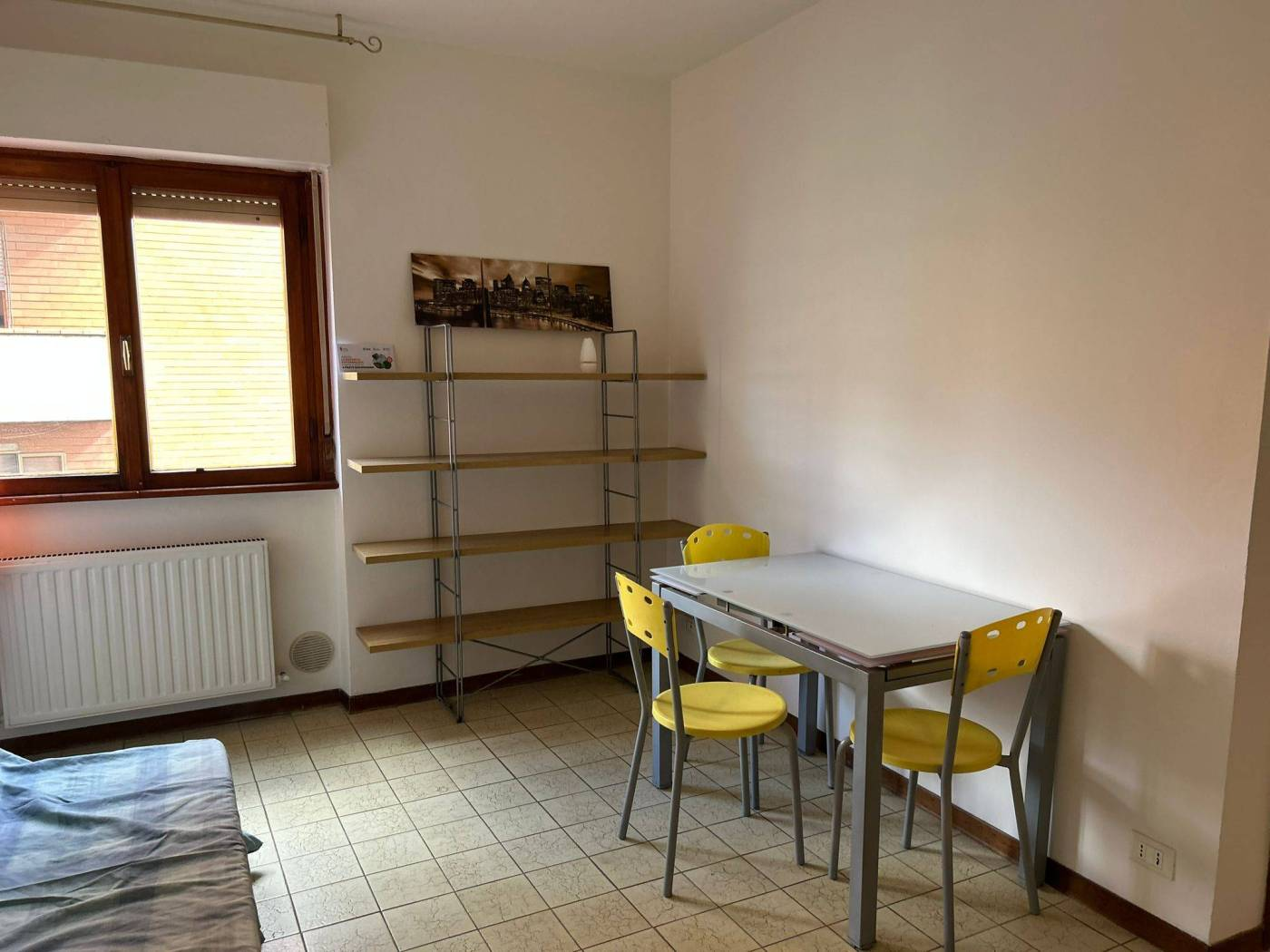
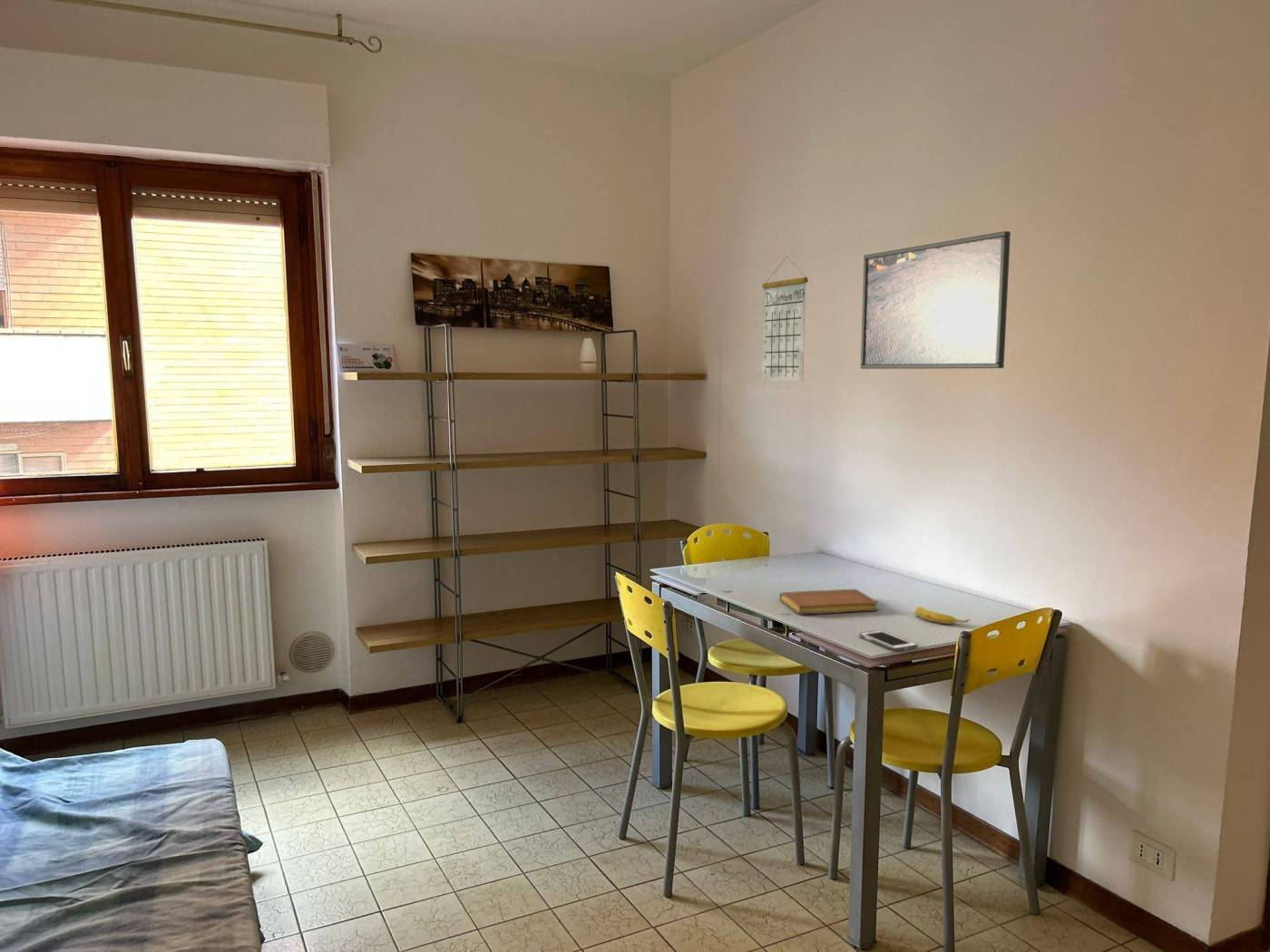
+ banana [914,606,972,625]
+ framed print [860,230,1011,370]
+ notebook [779,588,879,615]
+ cell phone [859,629,918,652]
+ calendar [761,256,809,383]
